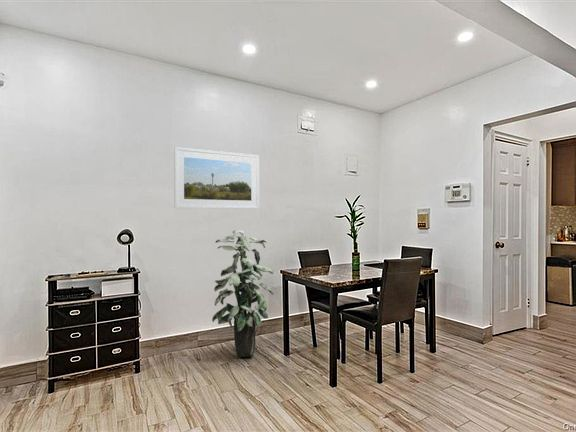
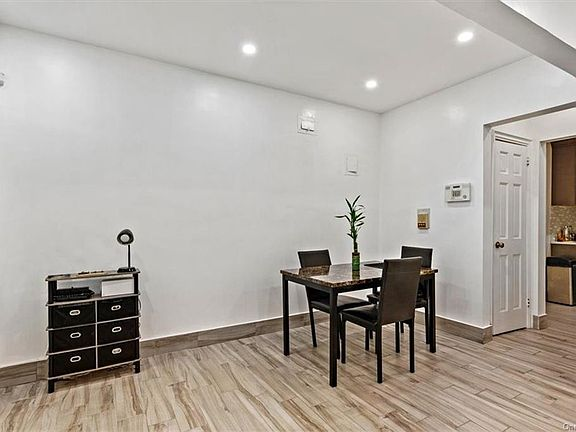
- indoor plant [211,229,275,358]
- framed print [173,146,260,210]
